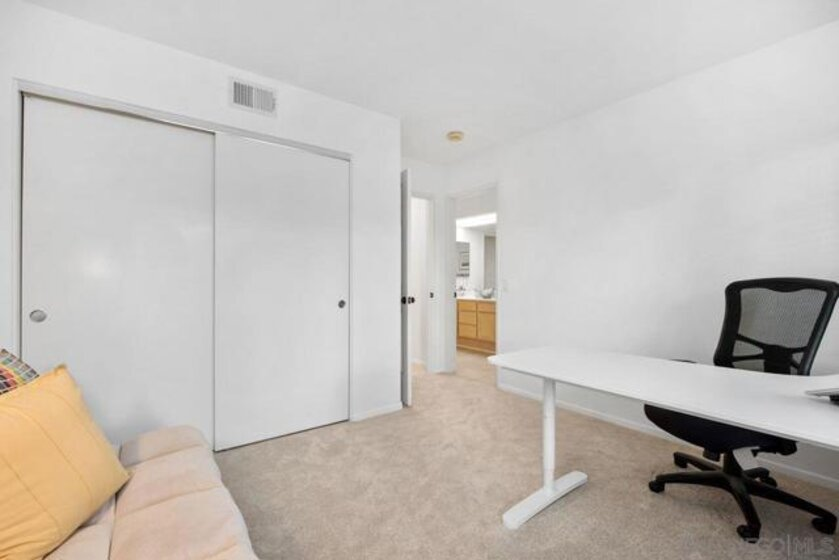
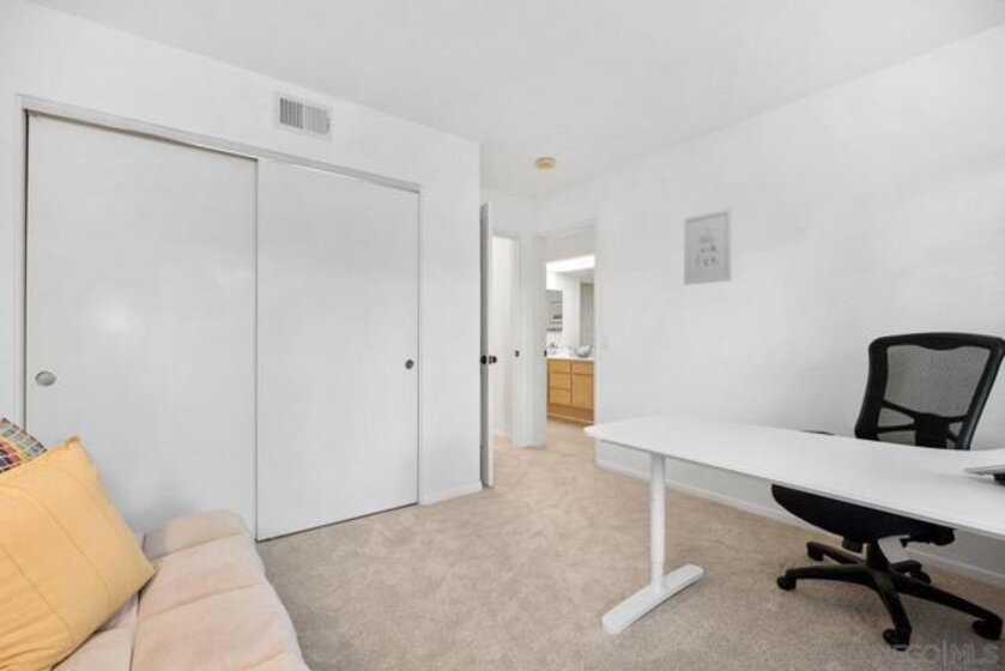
+ wall art [683,207,733,286]
